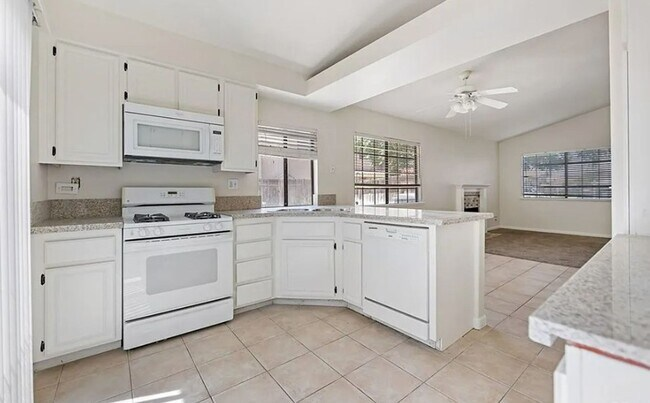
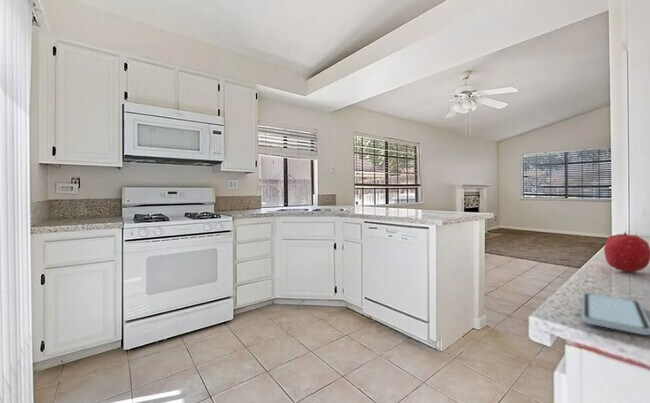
+ smartphone [581,292,650,336]
+ fruit [603,229,650,273]
